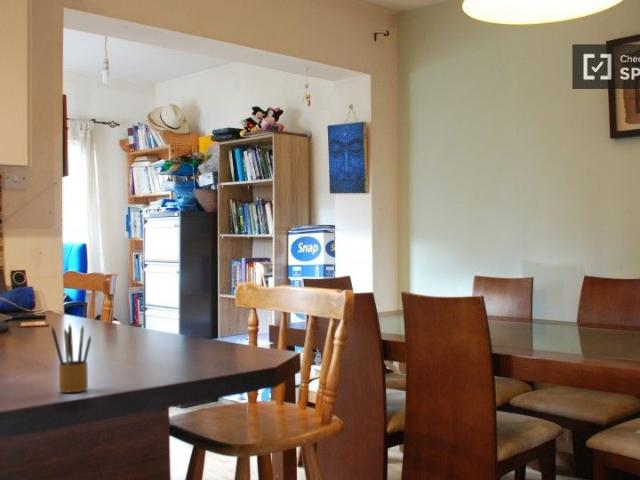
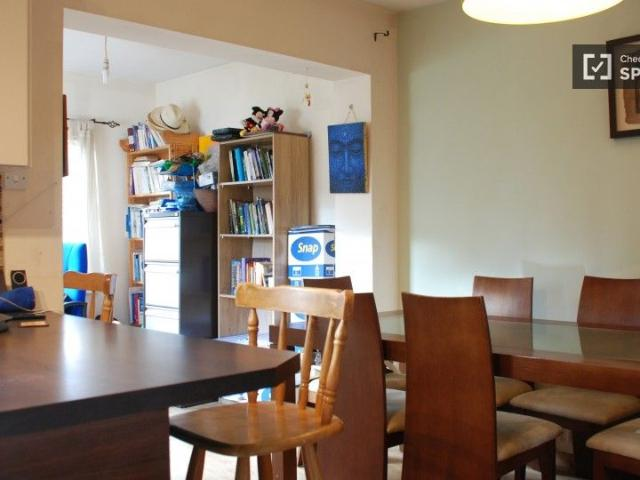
- pencil box [50,322,92,394]
